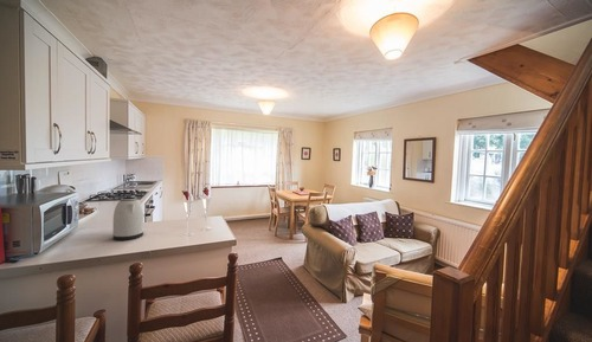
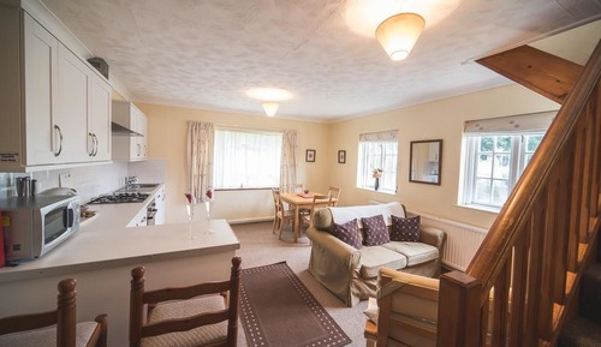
- kettle [111,195,144,241]
